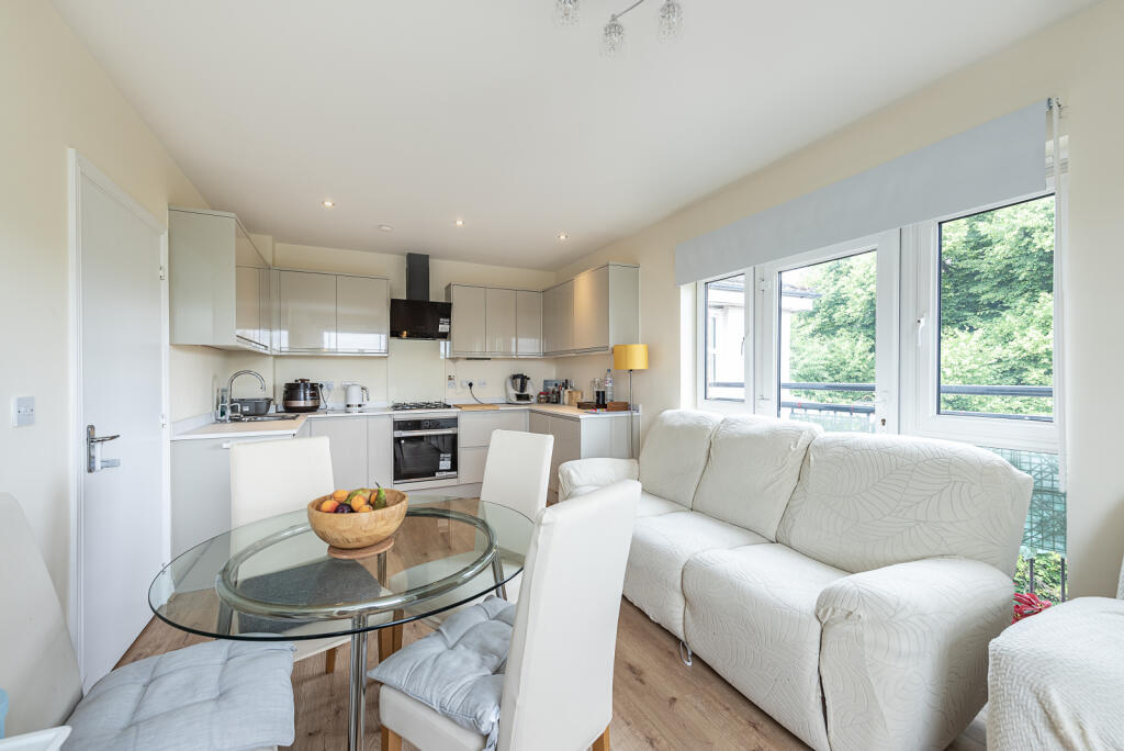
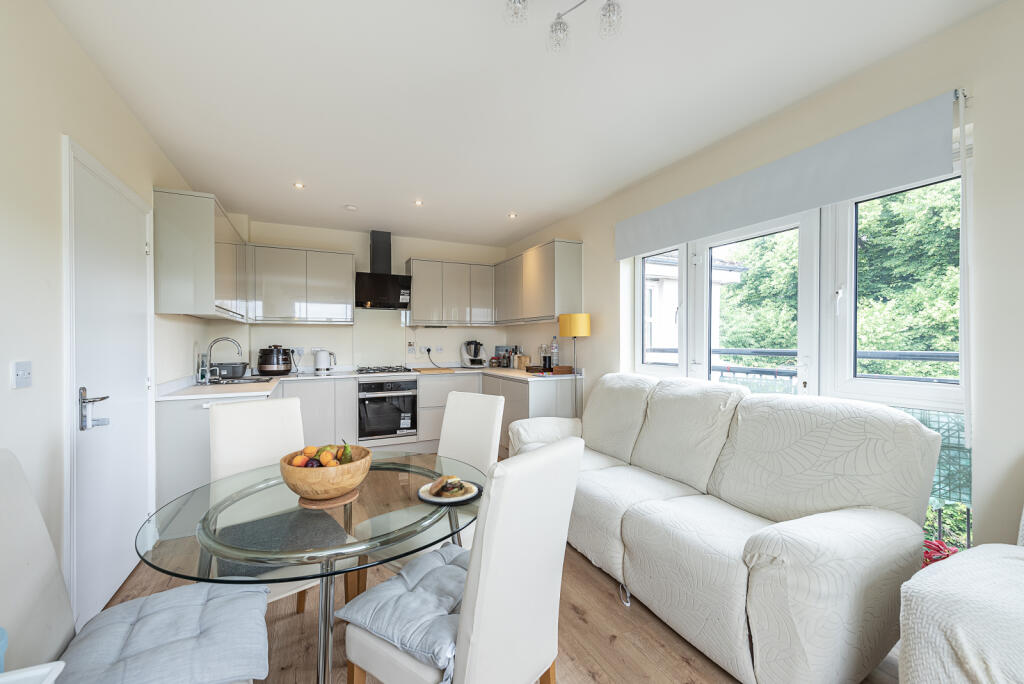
+ plate [417,474,484,506]
